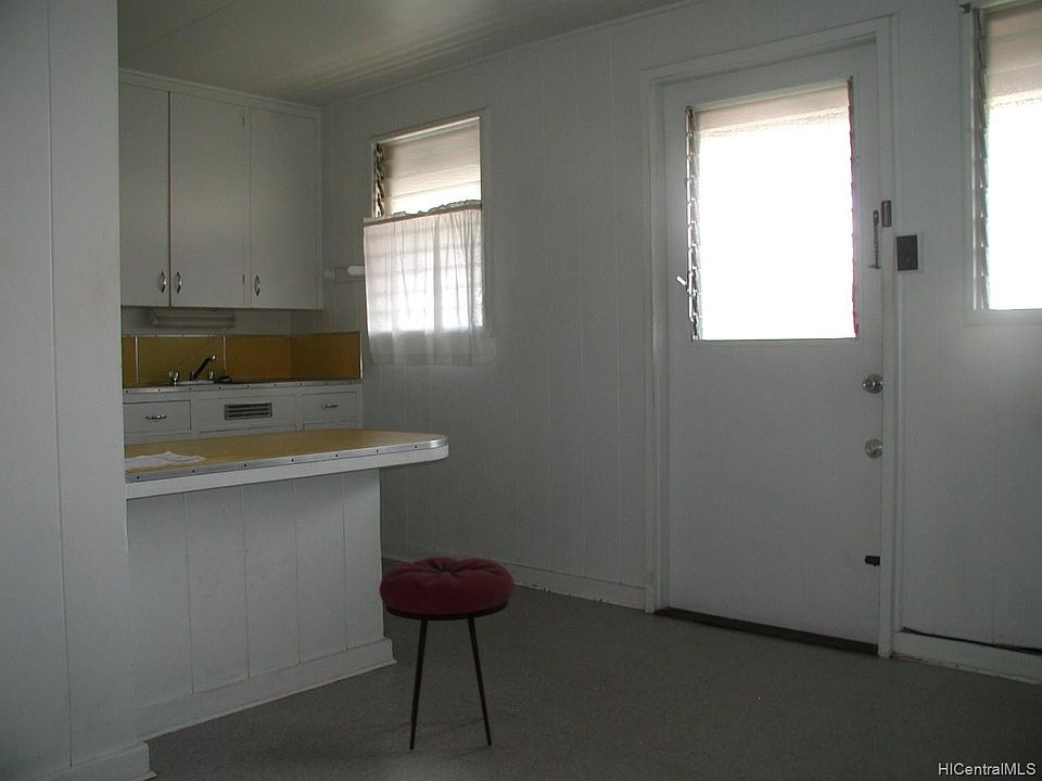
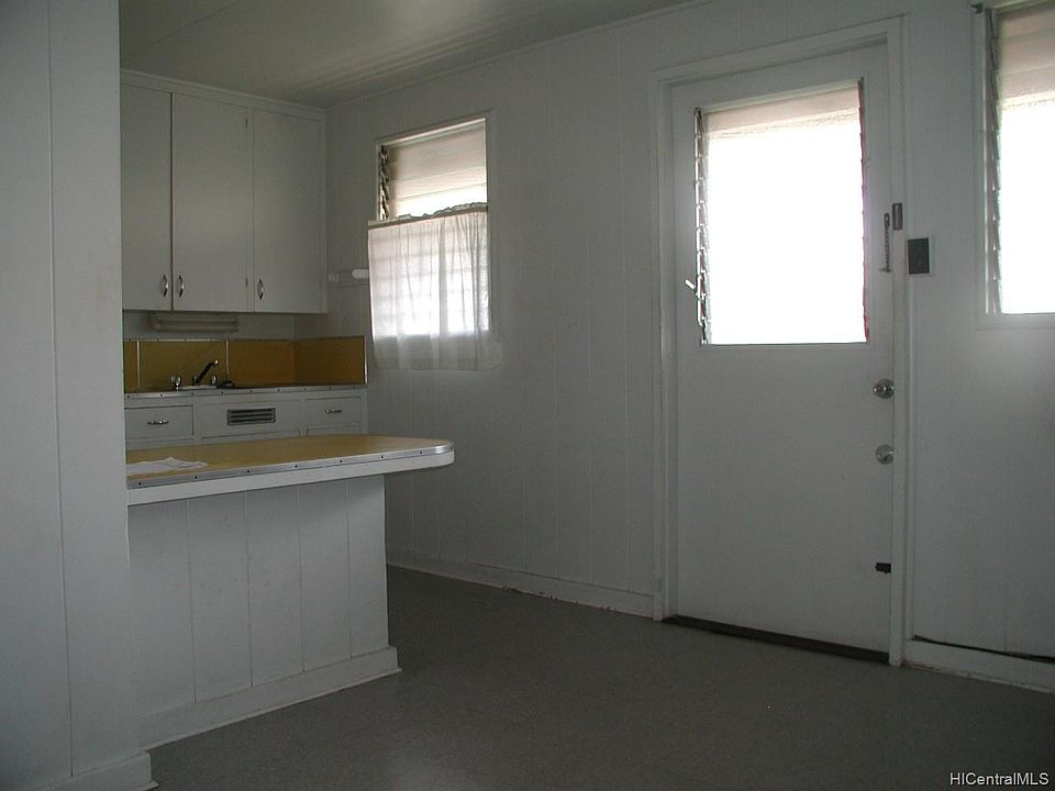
- stool [379,555,516,752]
